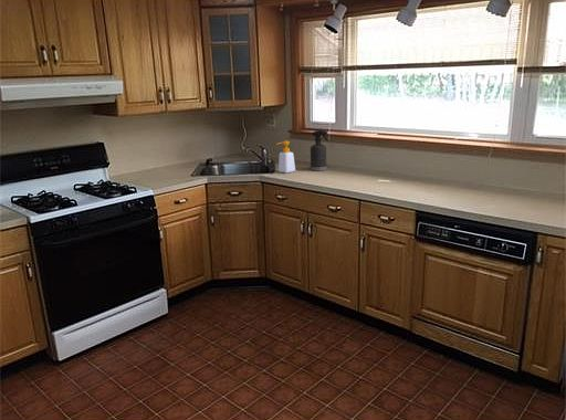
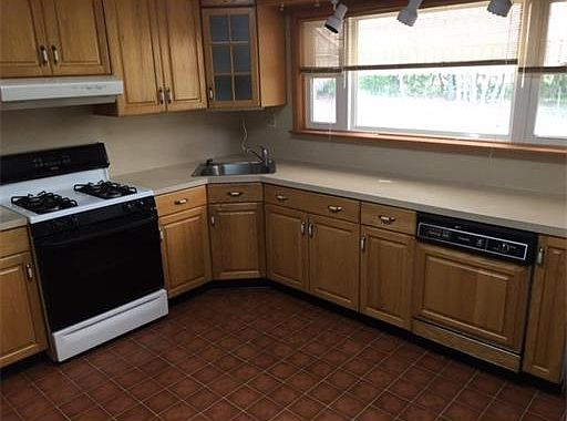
- spray bottle [310,129,331,171]
- soap bottle [275,139,296,175]
